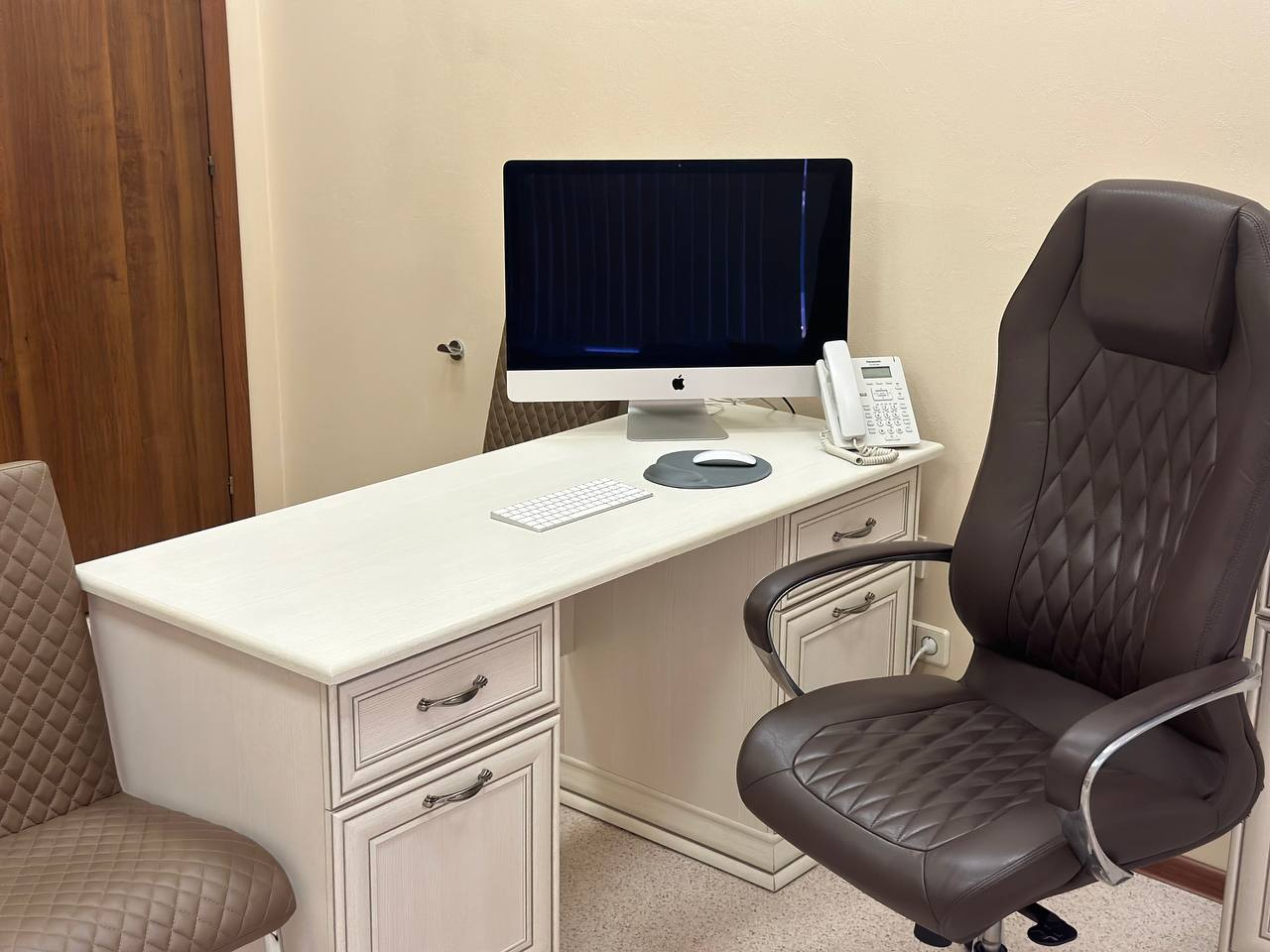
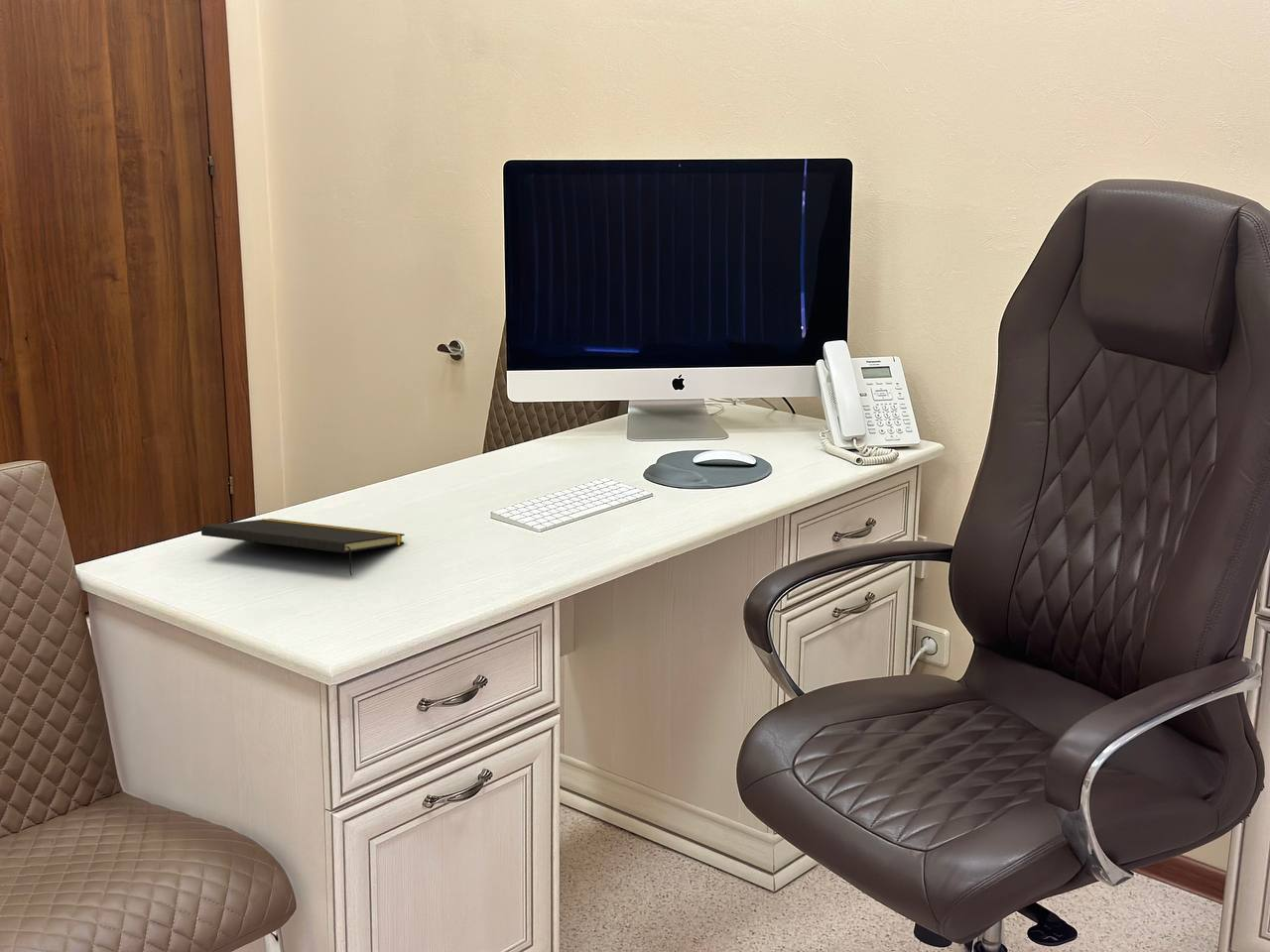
+ notepad [200,518,405,576]
